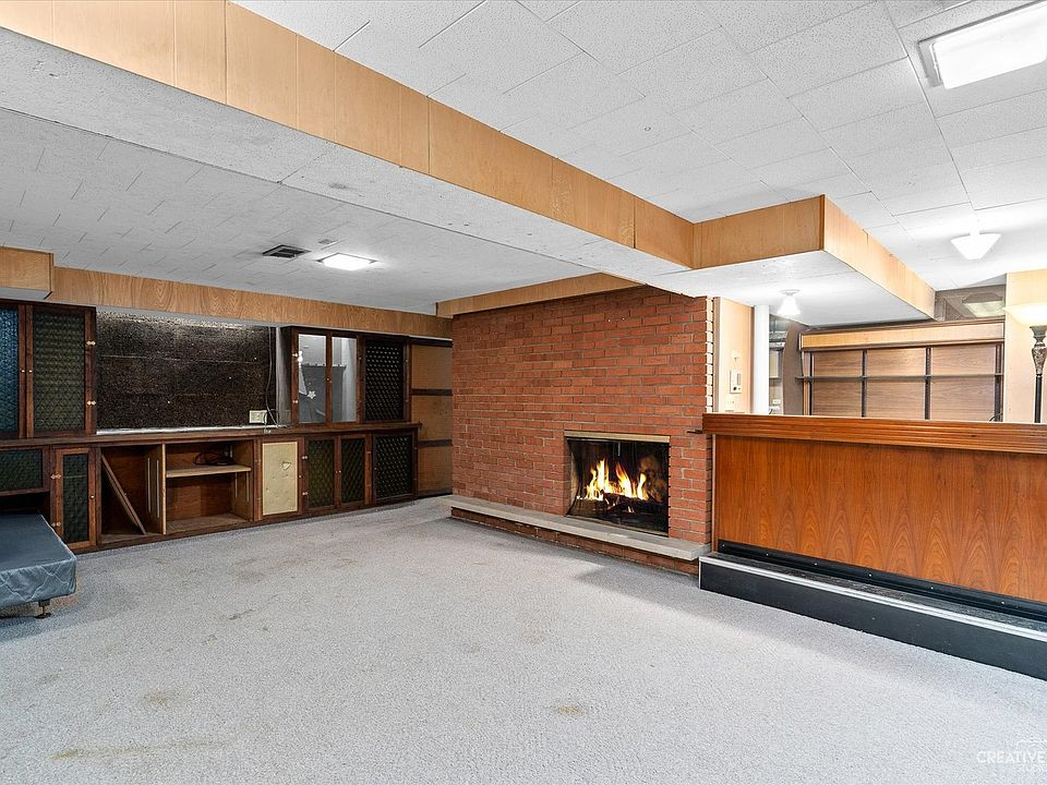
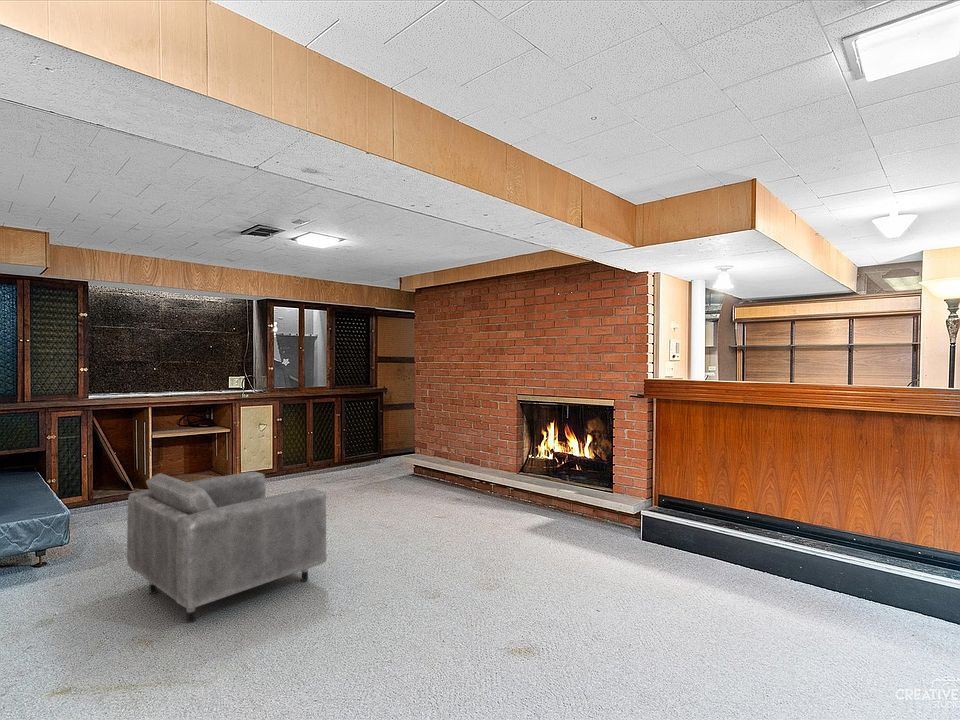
+ armchair [126,471,327,624]
